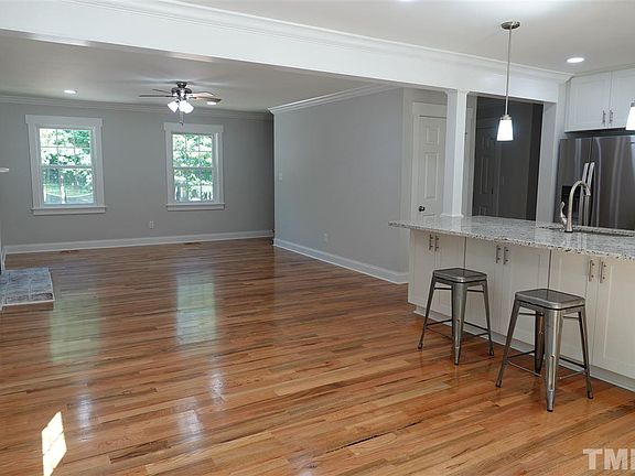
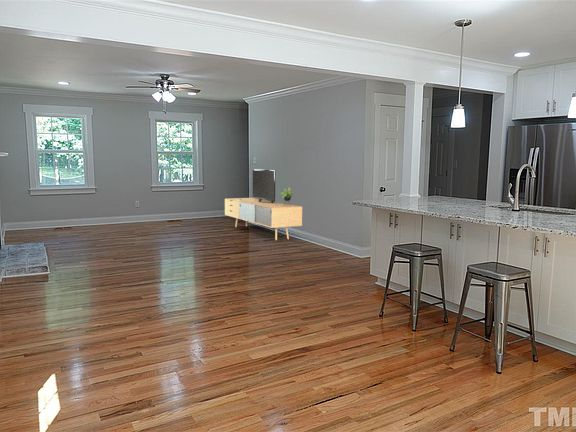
+ media console [224,168,303,241]
